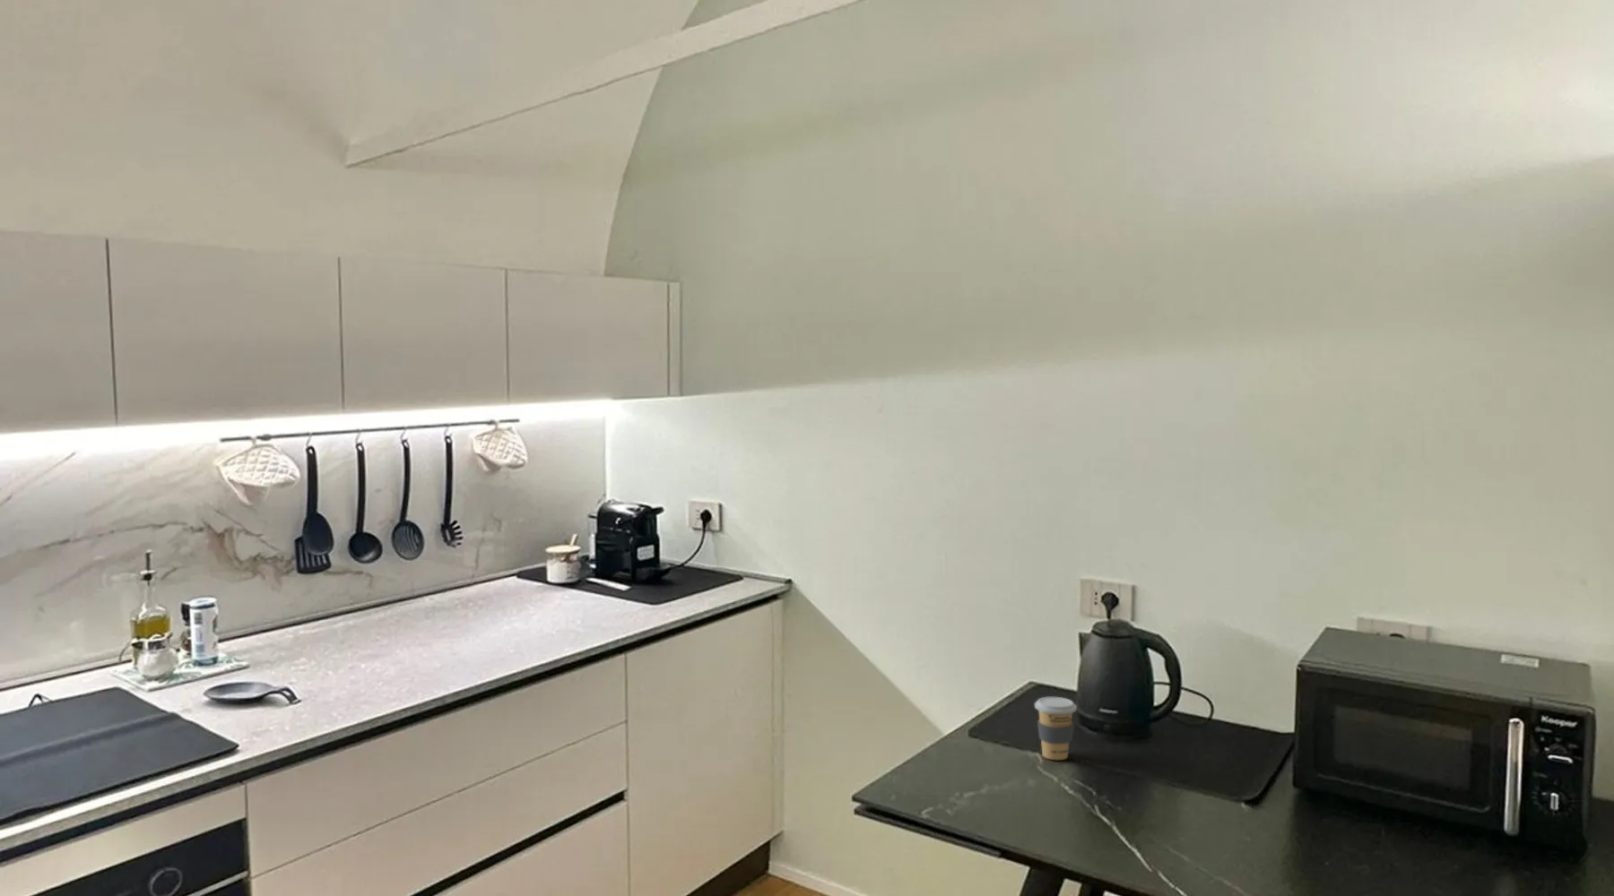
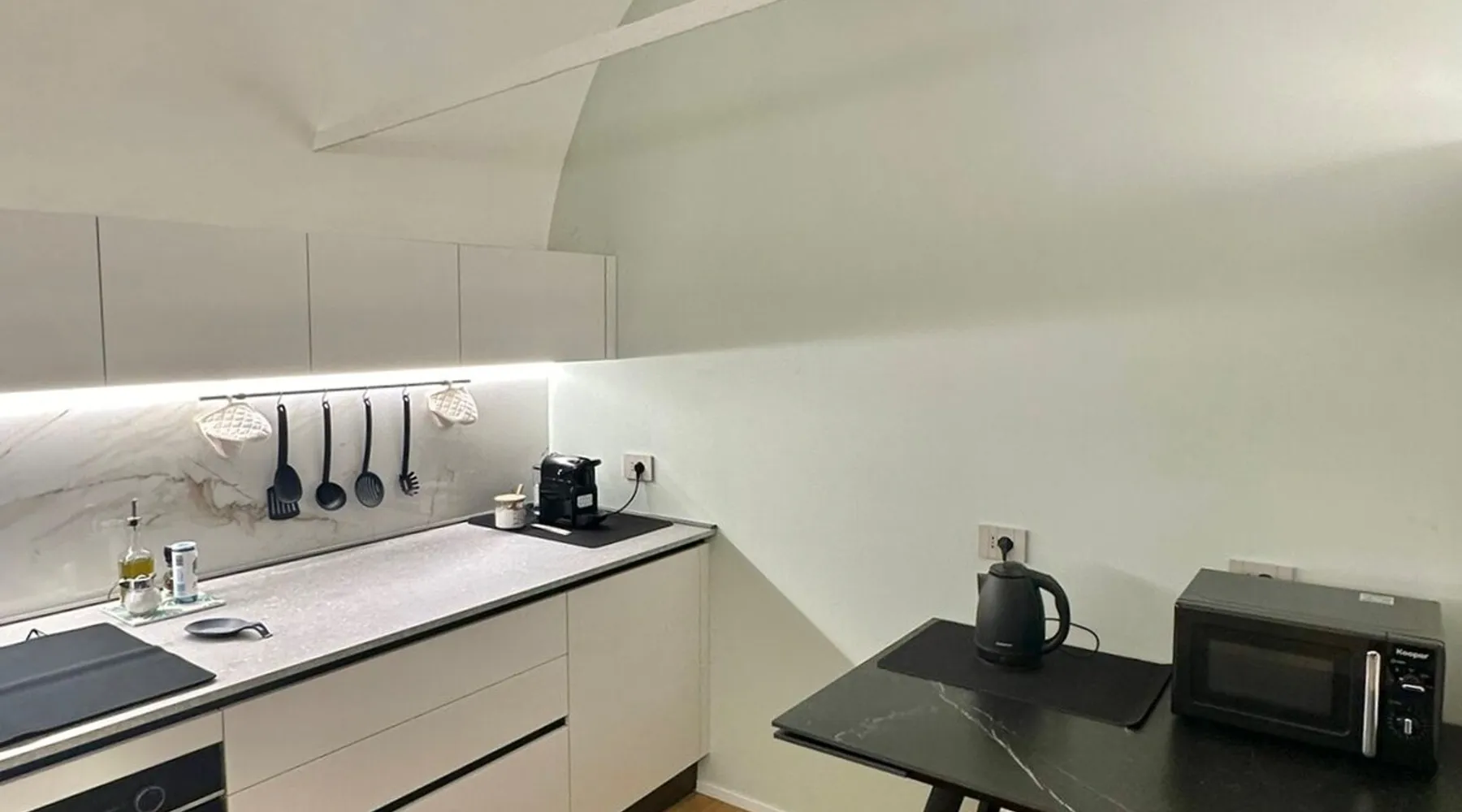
- coffee cup [1033,696,1077,760]
